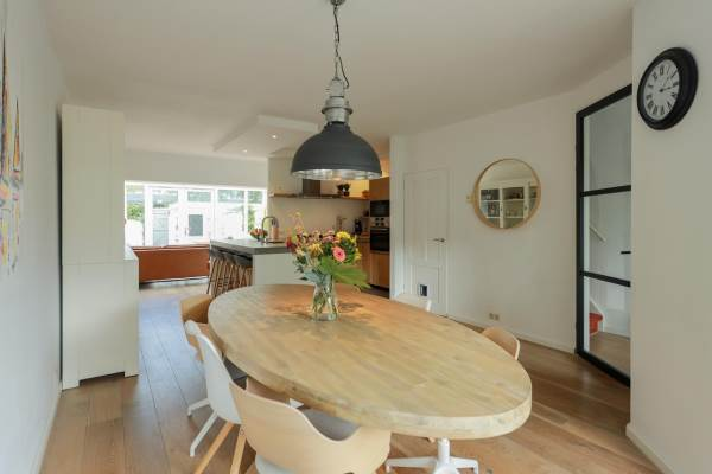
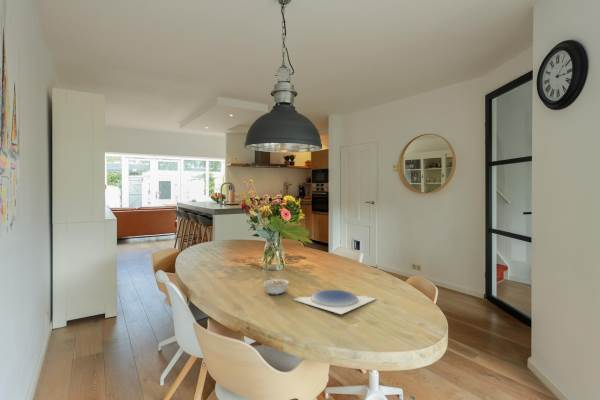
+ plate [291,289,376,315]
+ legume [257,278,290,296]
